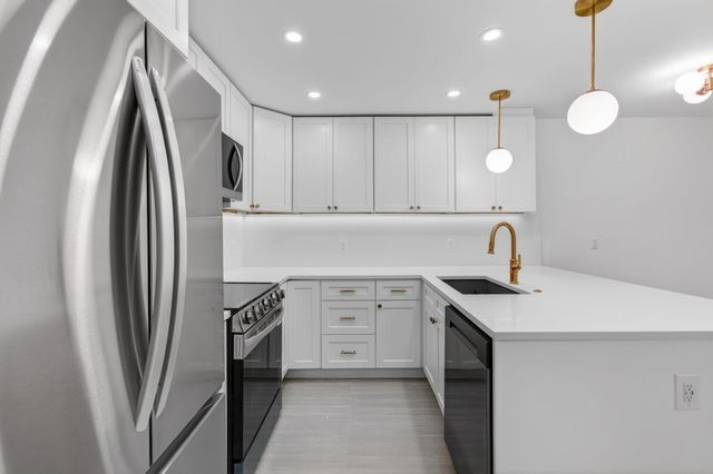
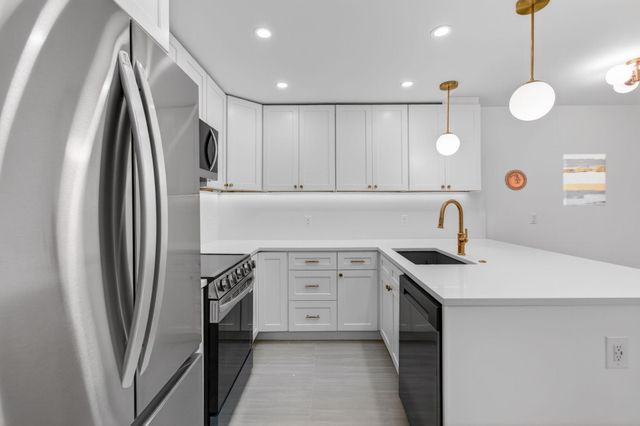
+ wall art [562,153,607,207]
+ decorative plate [504,169,528,191]
